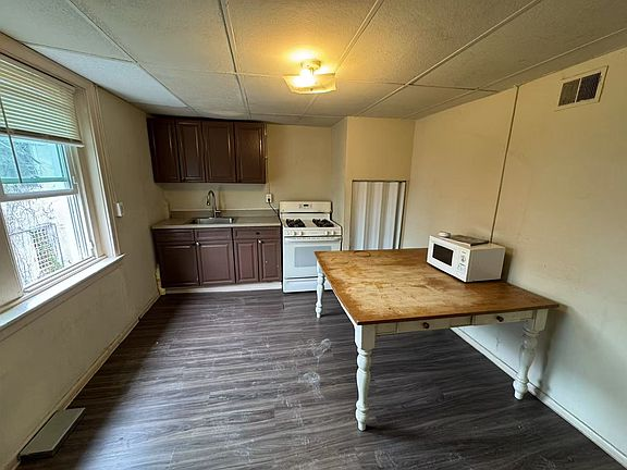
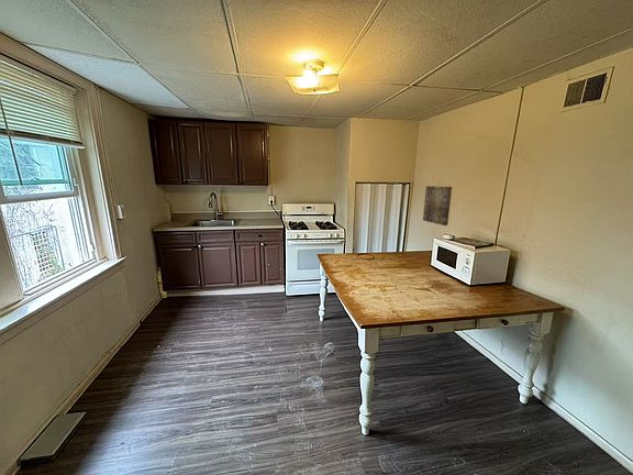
+ wall art [422,185,453,227]
